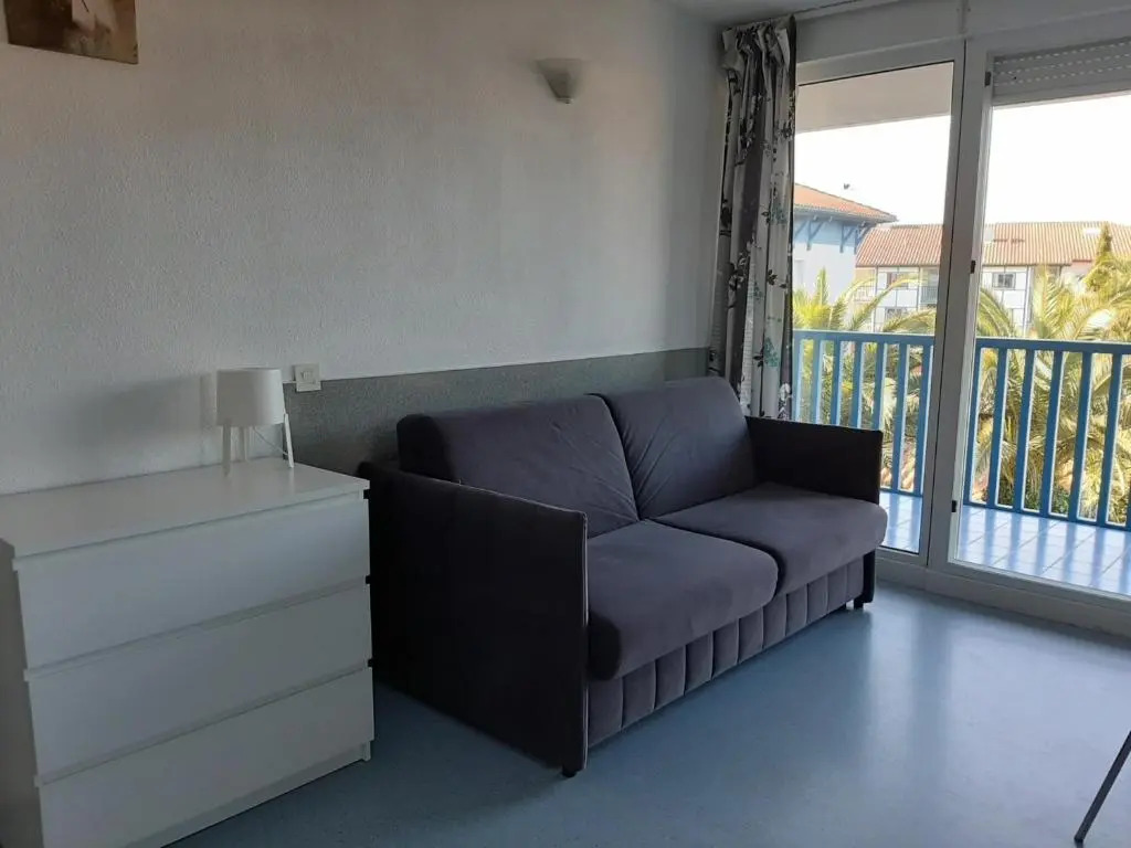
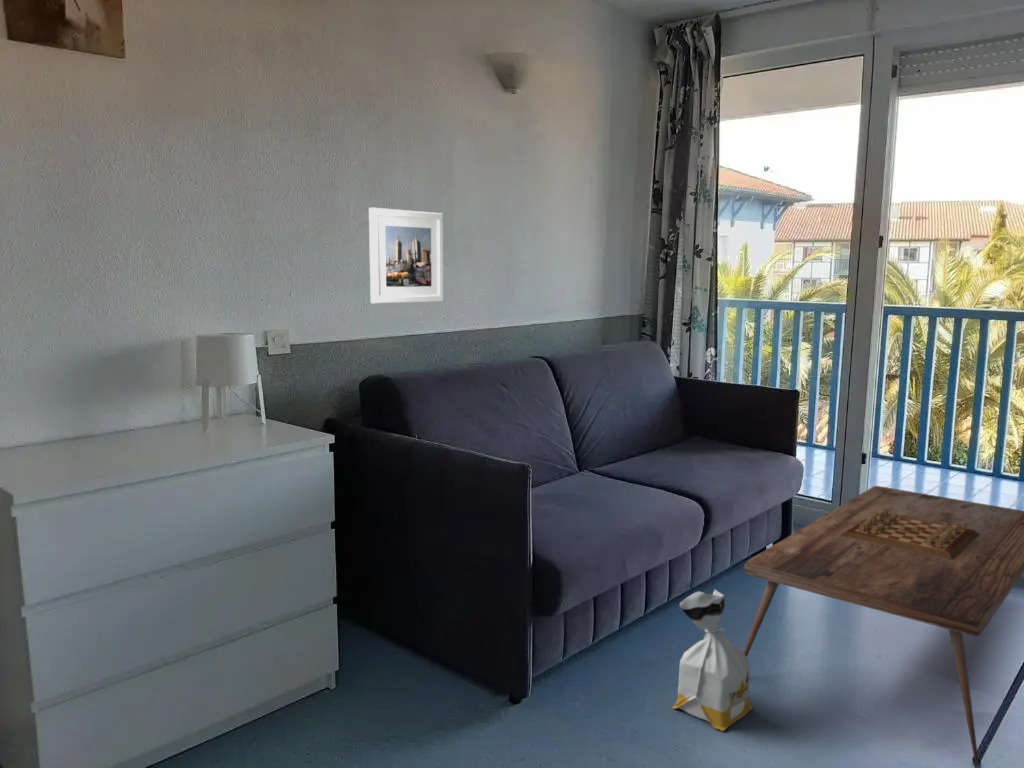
+ bag [671,588,753,732]
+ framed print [368,207,445,304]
+ coffee table [743,485,1024,765]
